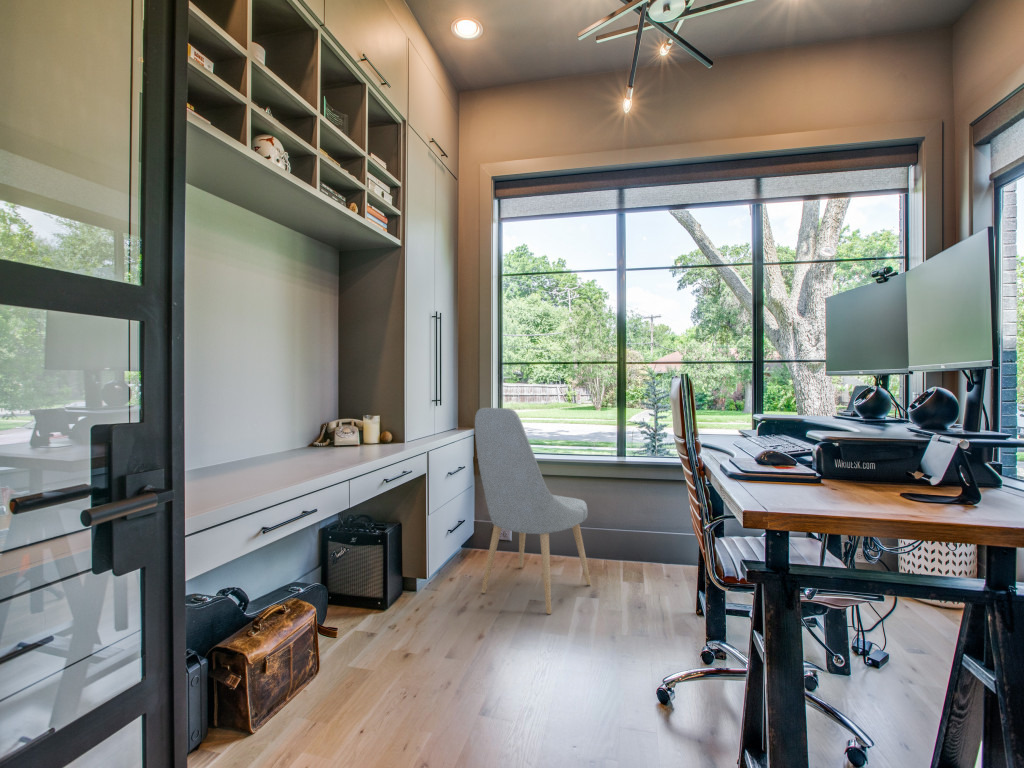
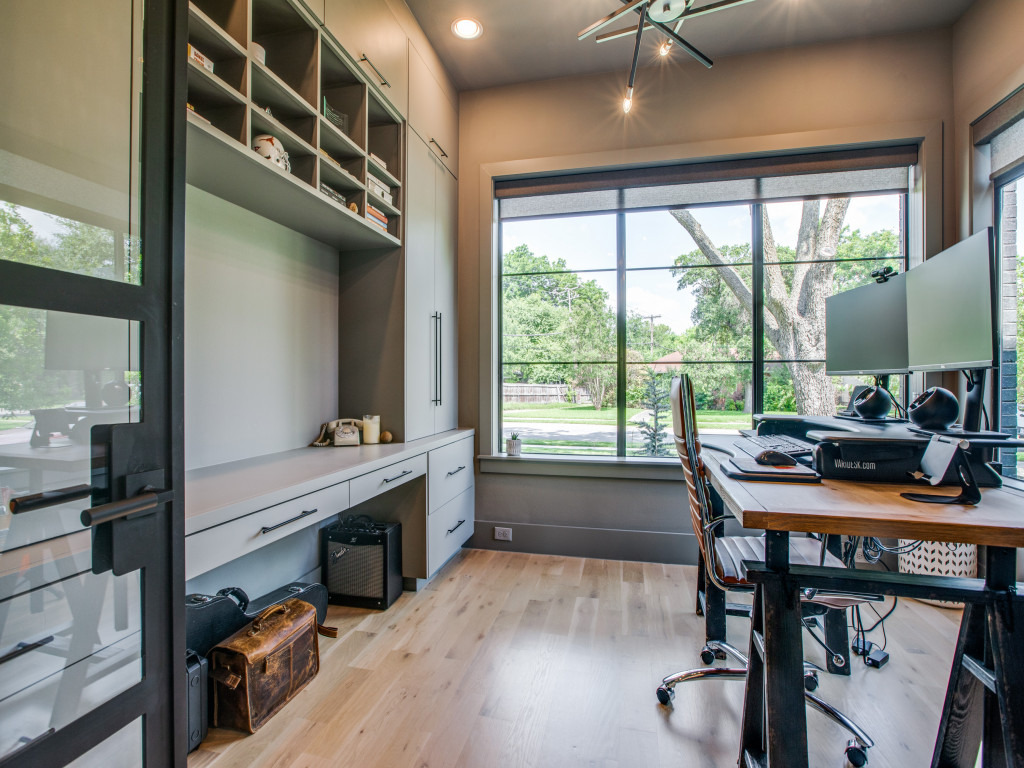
- chair [474,407,592,615]
